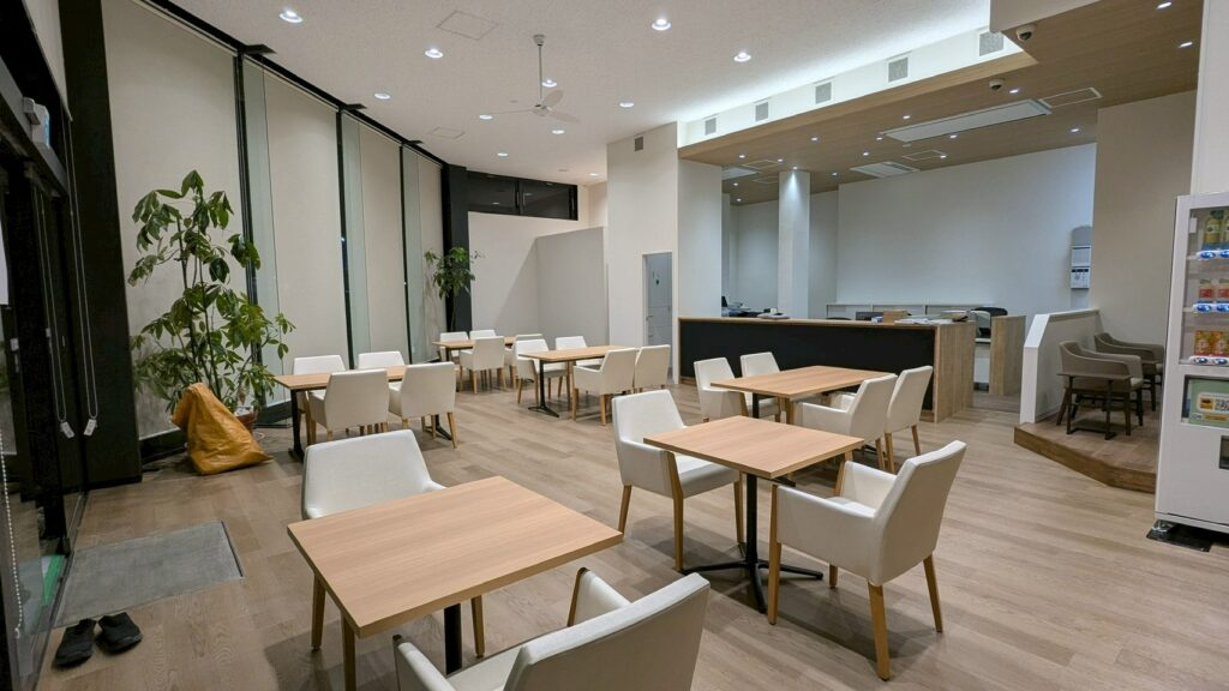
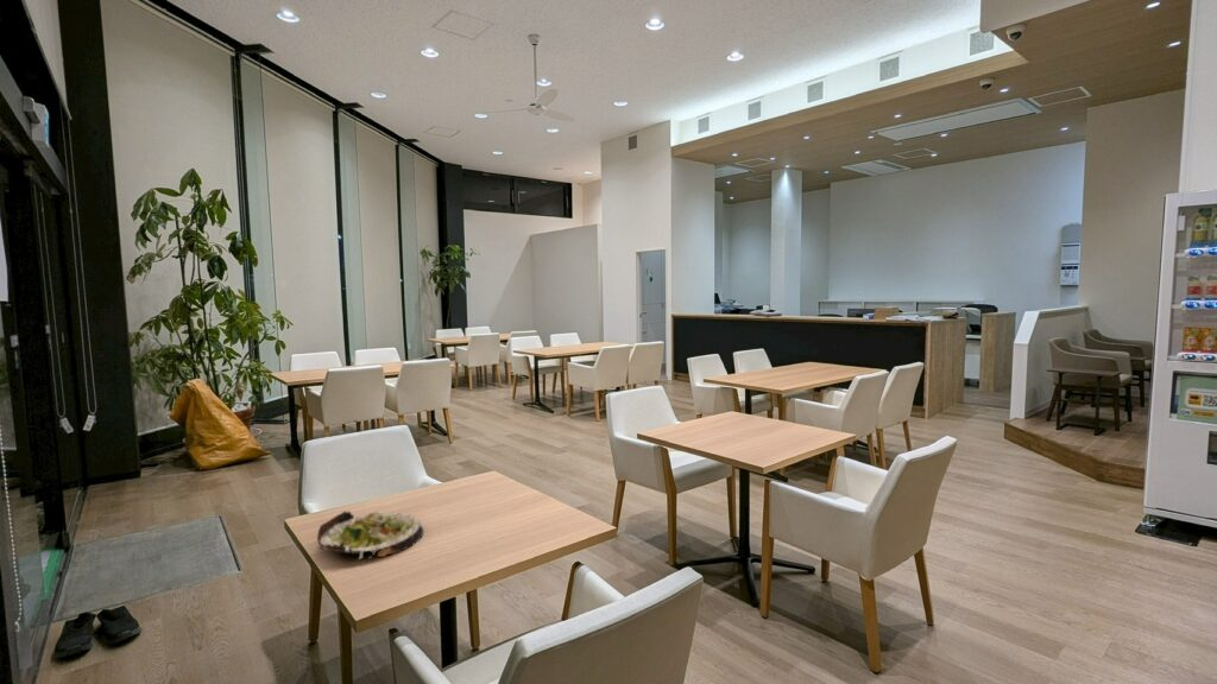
+ salad plate [316,509,424,560]
